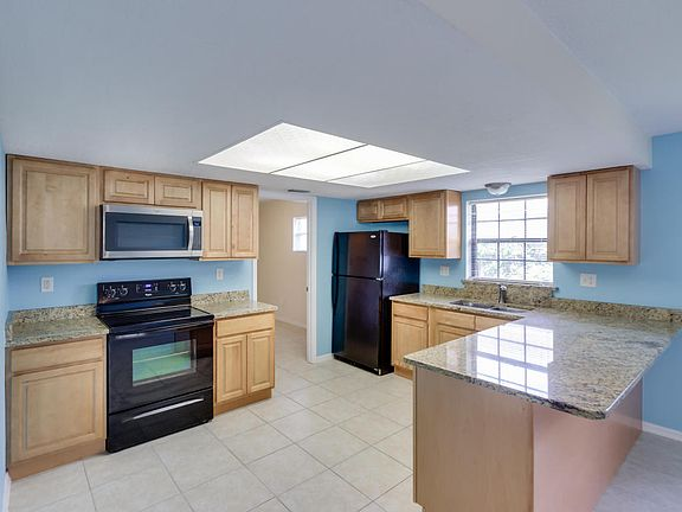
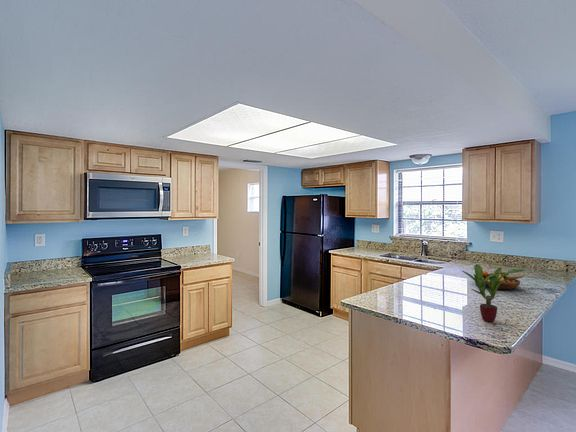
+ potted plant [460,263,525,323]
+ fruit bowl [473,270,526,291]
